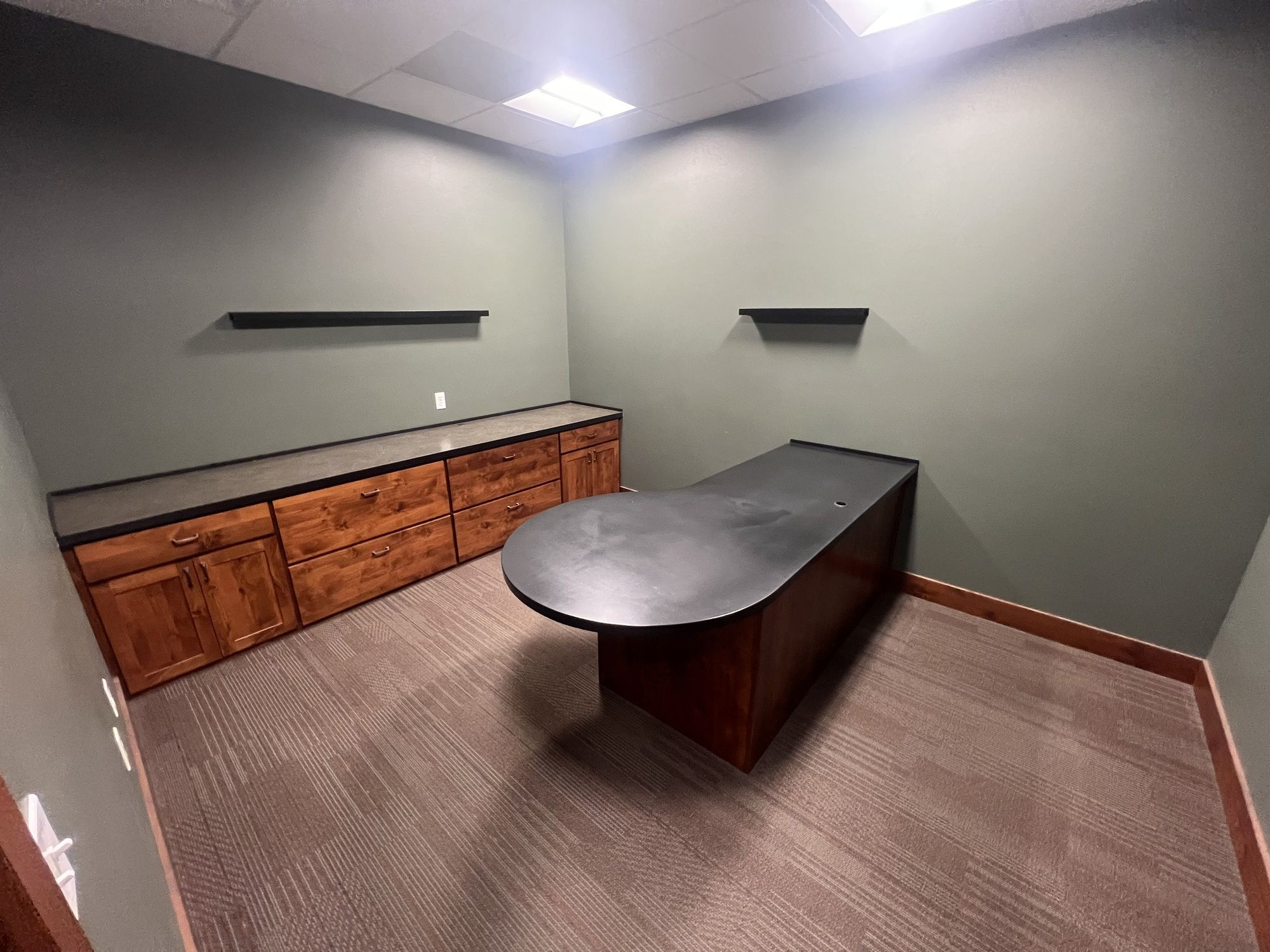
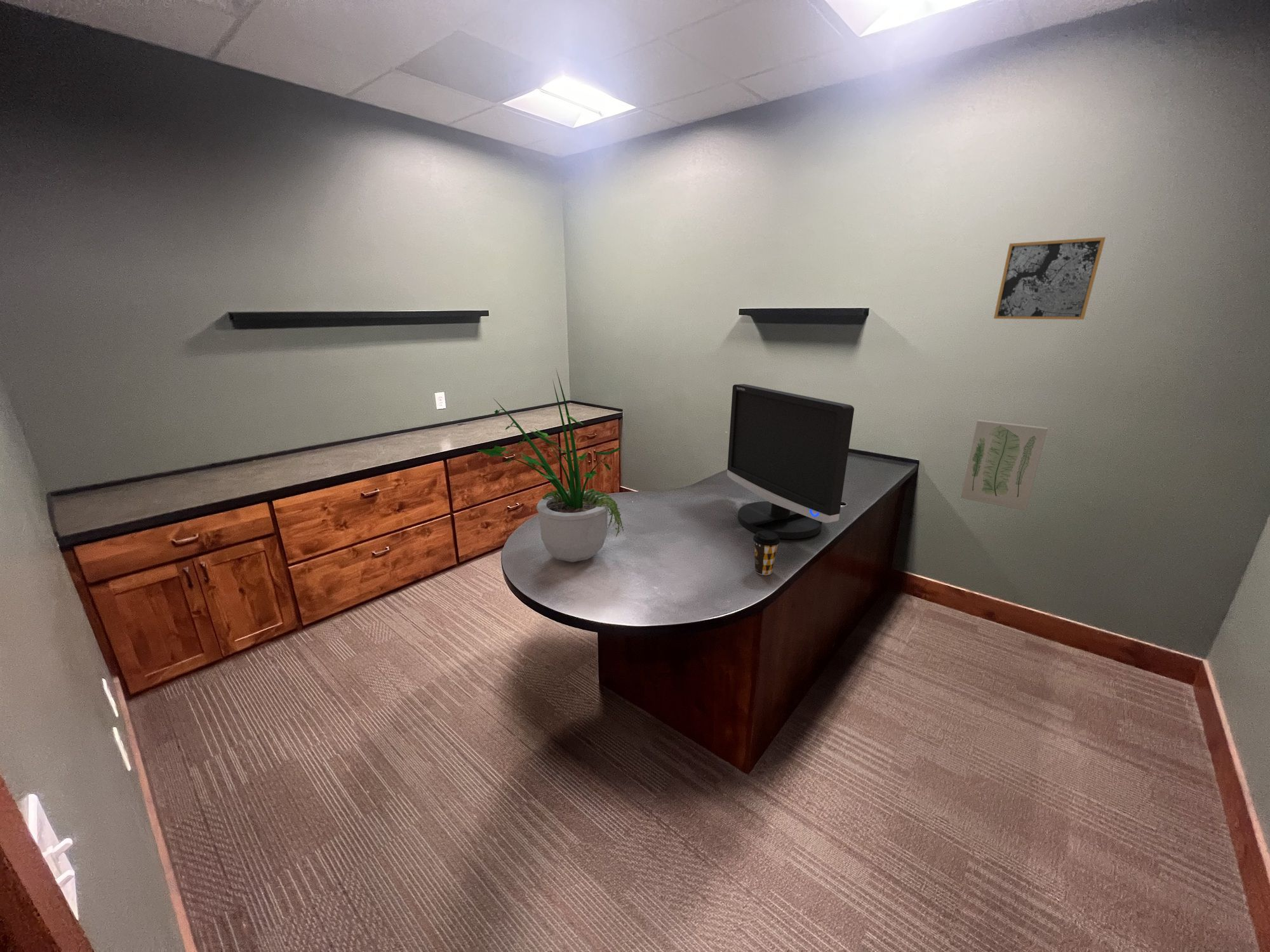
+ potted plant [476,367,624,562]
+ coffee cup [752,531,780,576]
+ wall art [960,419,1048,512]
+ wall art [993,237,1106,320]
+ monitor [726,383,855,539]
